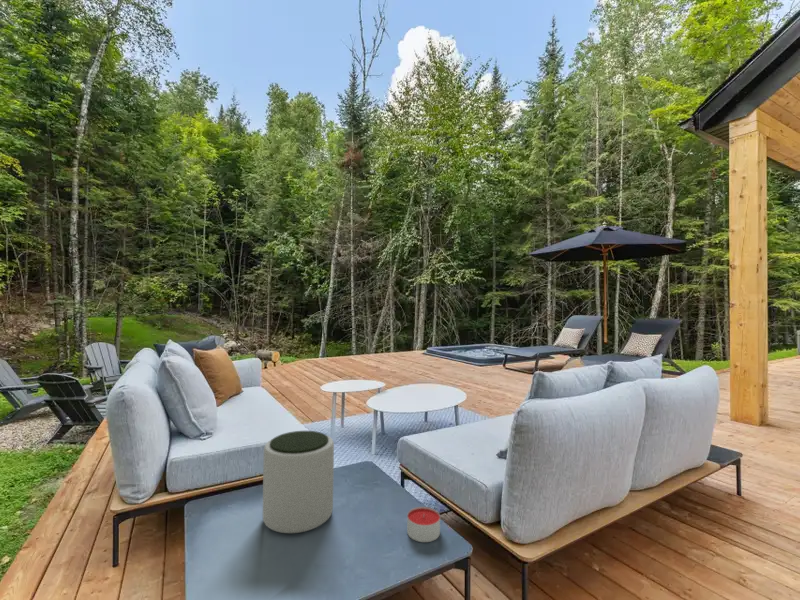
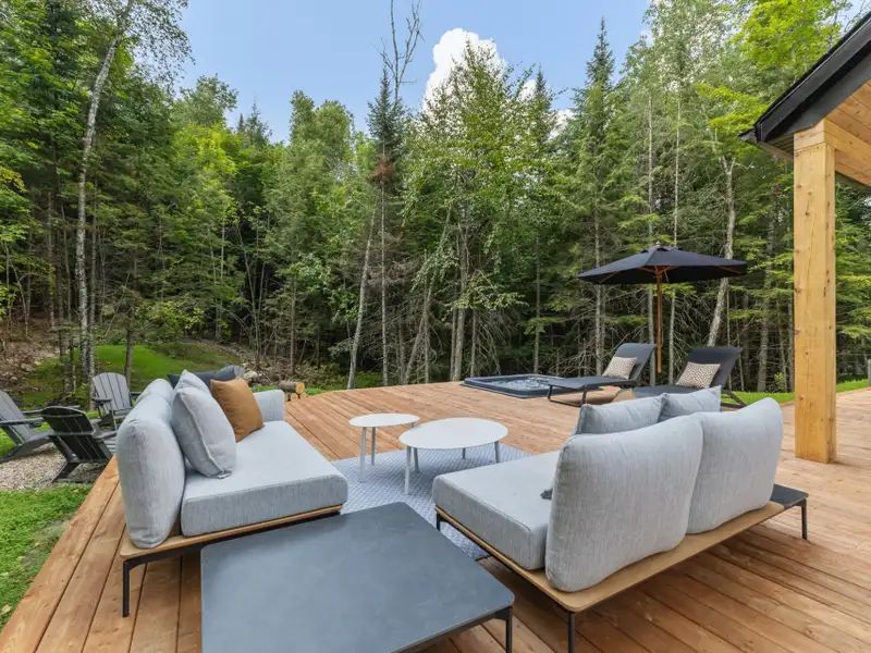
- candle [406,506,441,543]
- plant pot [262,430,335,534]
